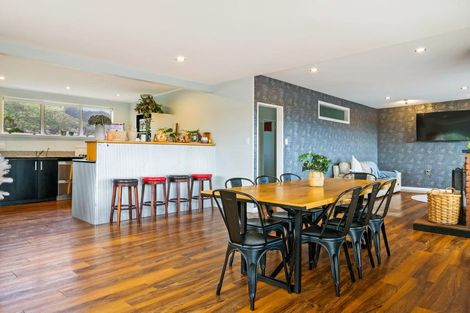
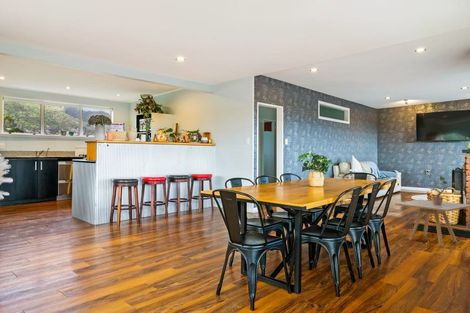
+ side table [394,199,470,248]
+ potted plant [428,175,457,205]
